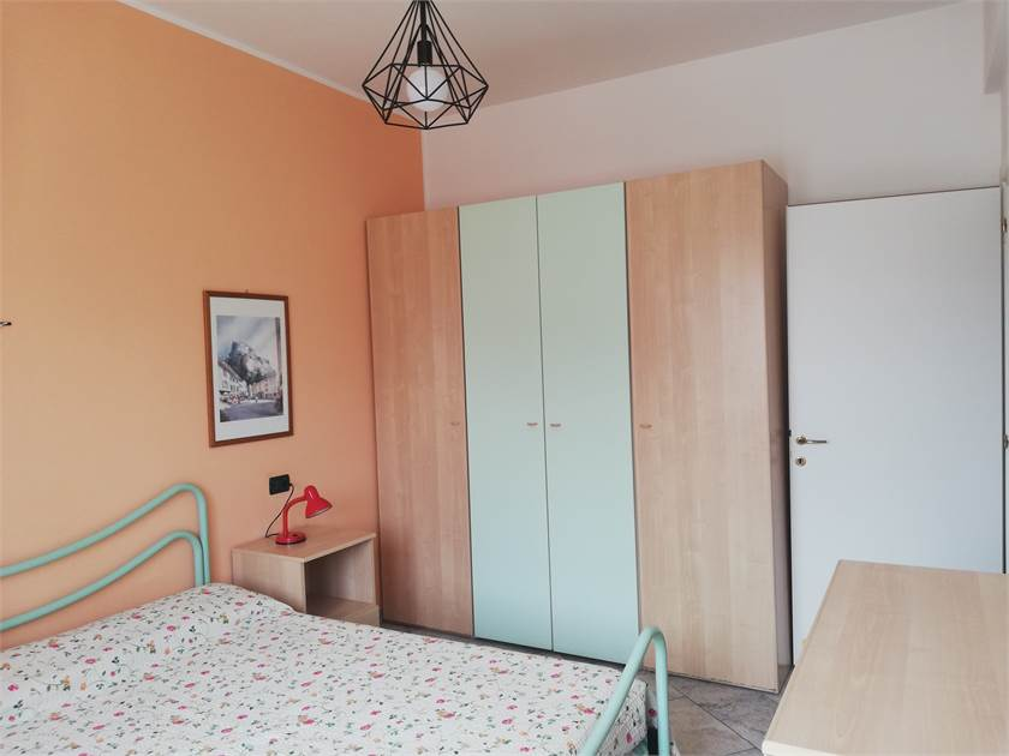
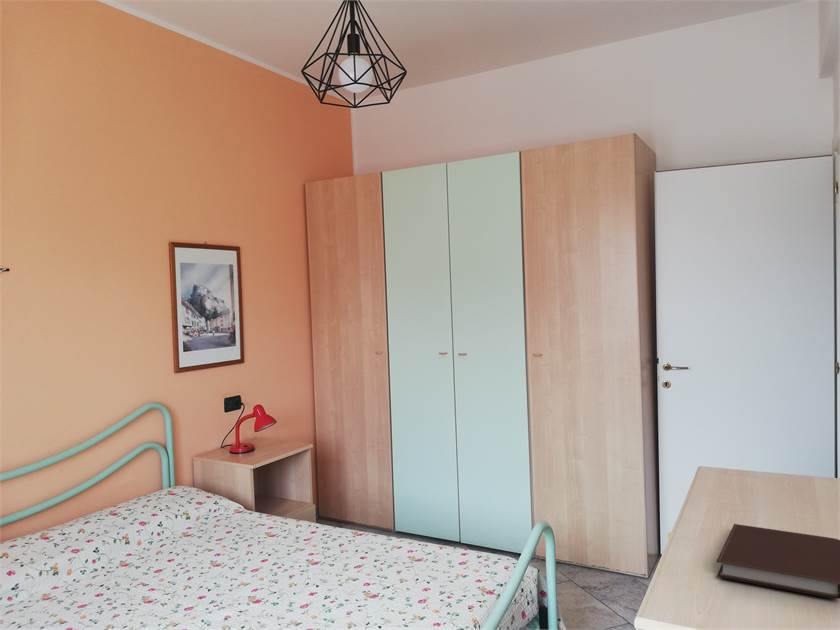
+ notebook [716,523,840,600]
